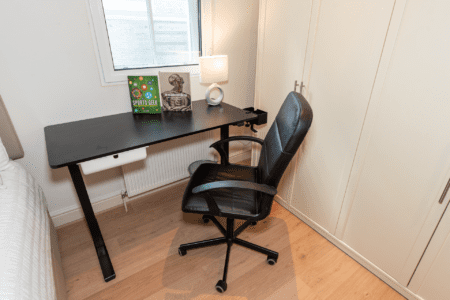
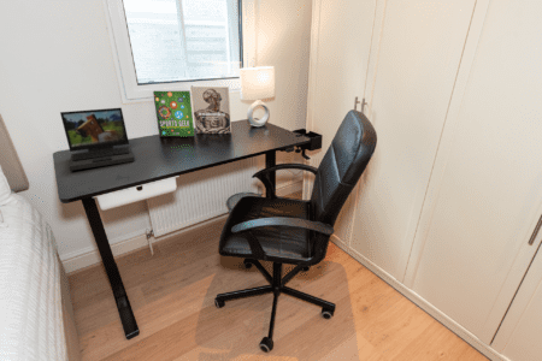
+ laptop [59,107,135,172]
